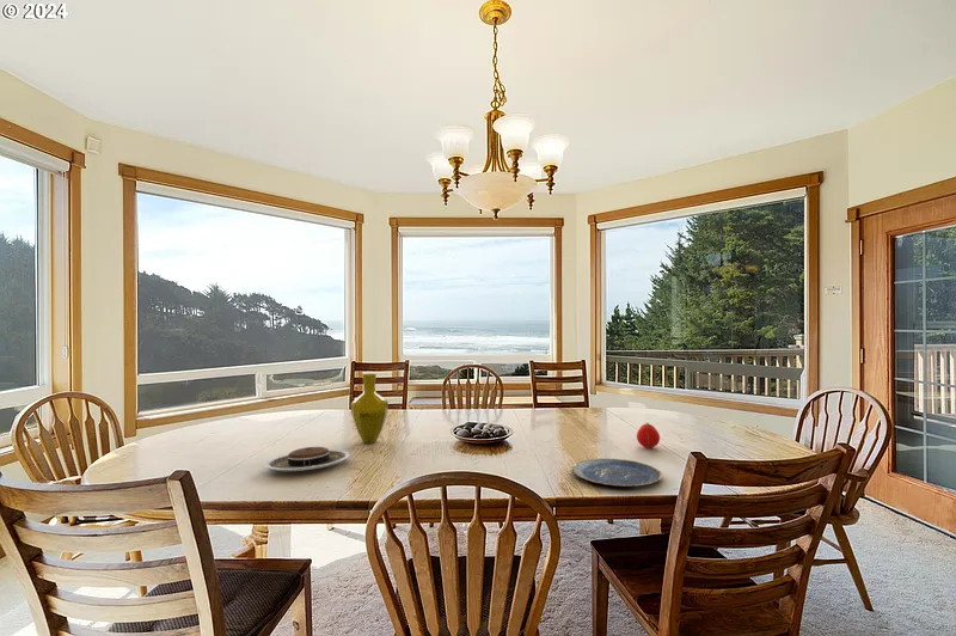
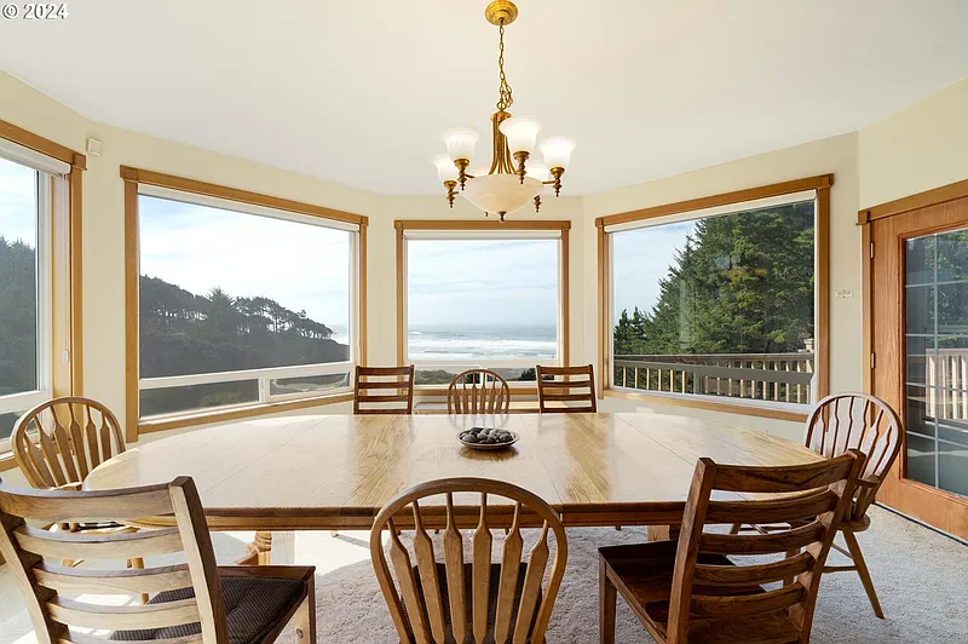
- vase [350,373,390,445]
- fruit [636,421,661,450]
- plate [571,458,663,488]
- plate [264,446,350,472]
